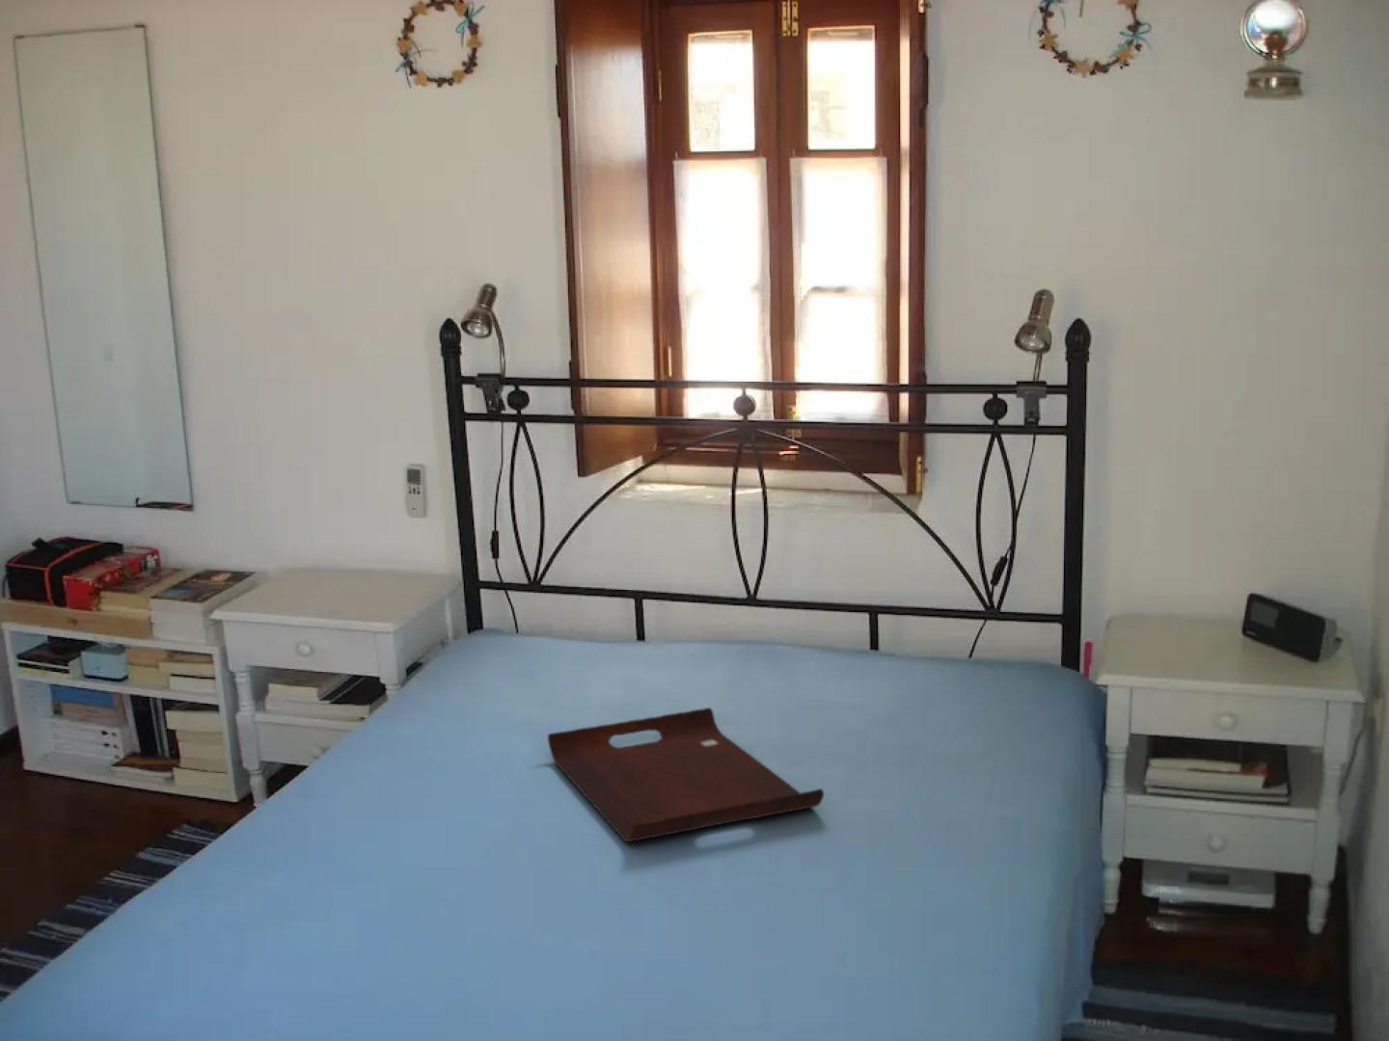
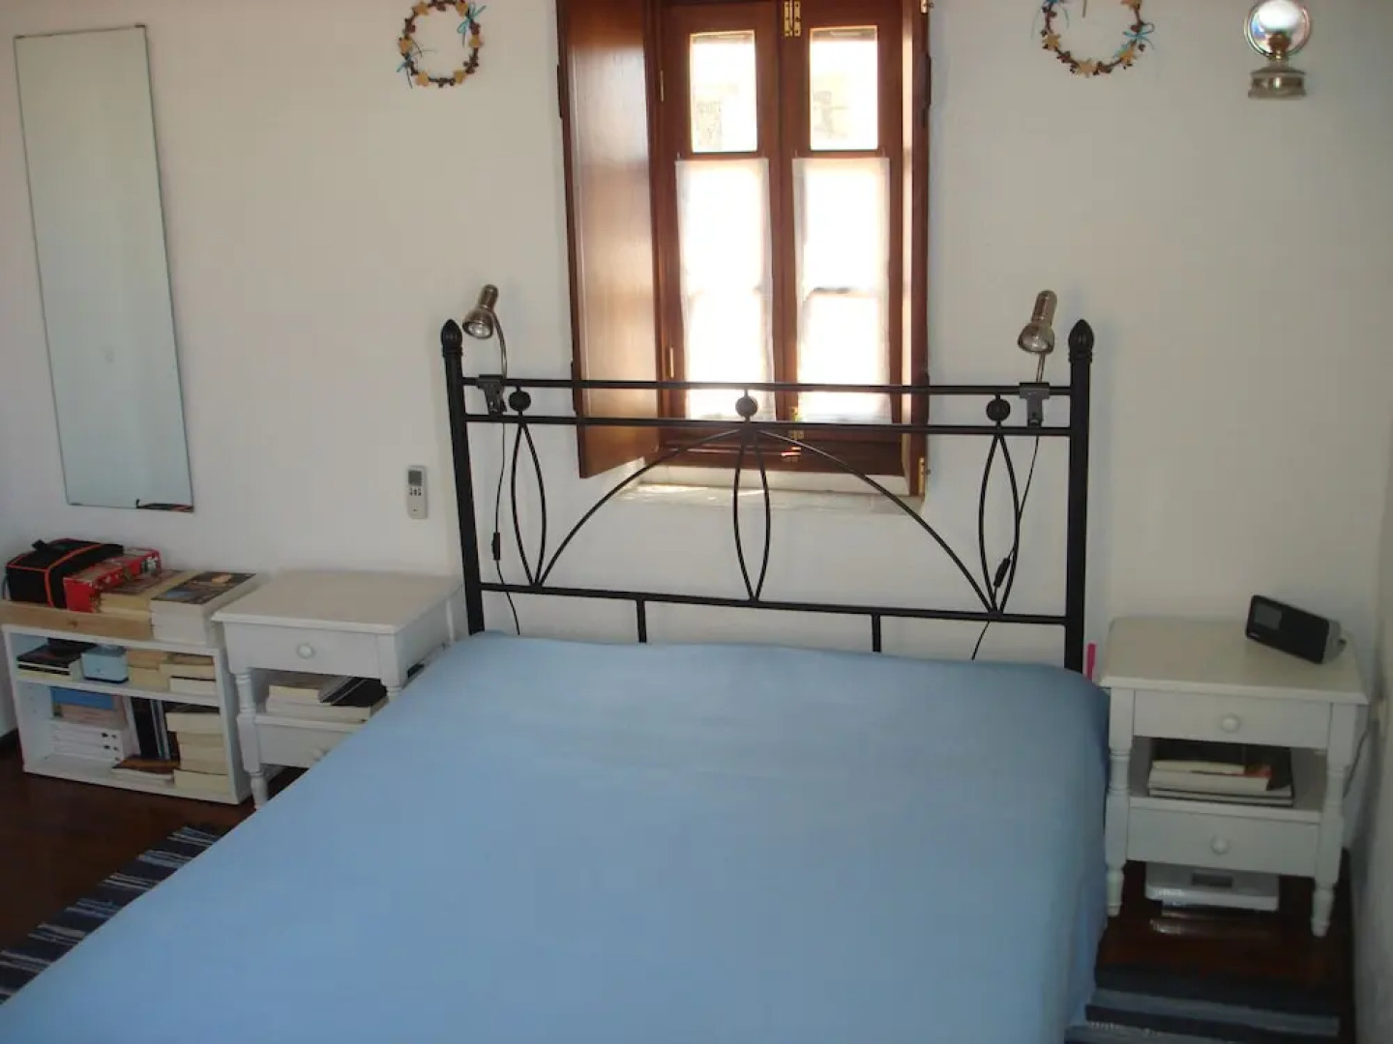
- serving tray [547,706,825,842]
